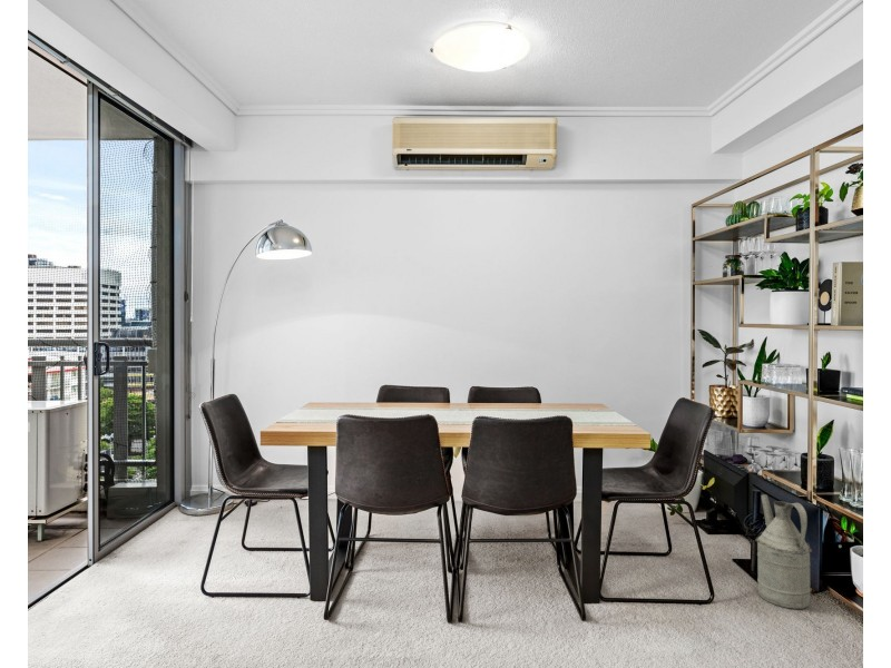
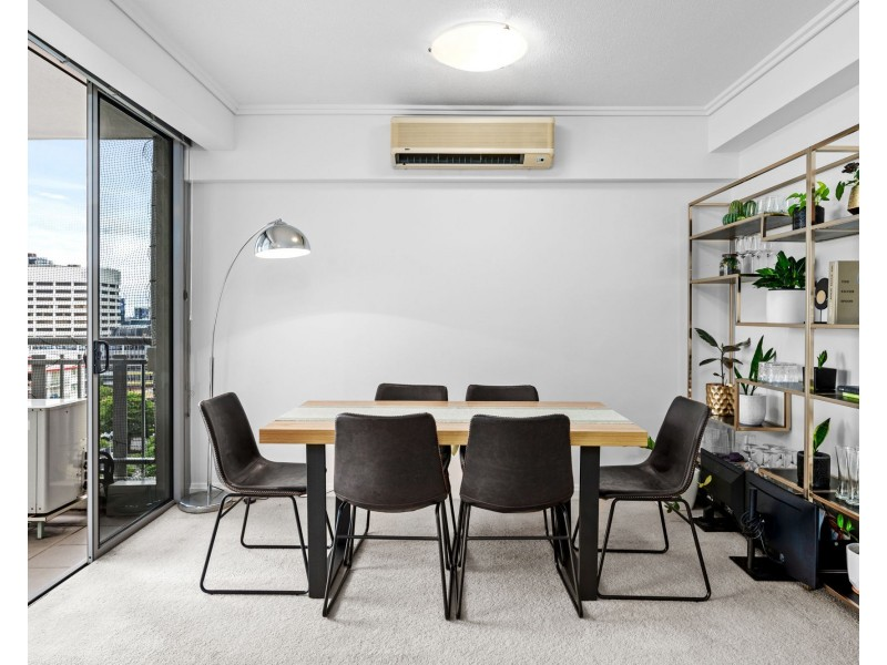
- watering can [754,493,813,610]
